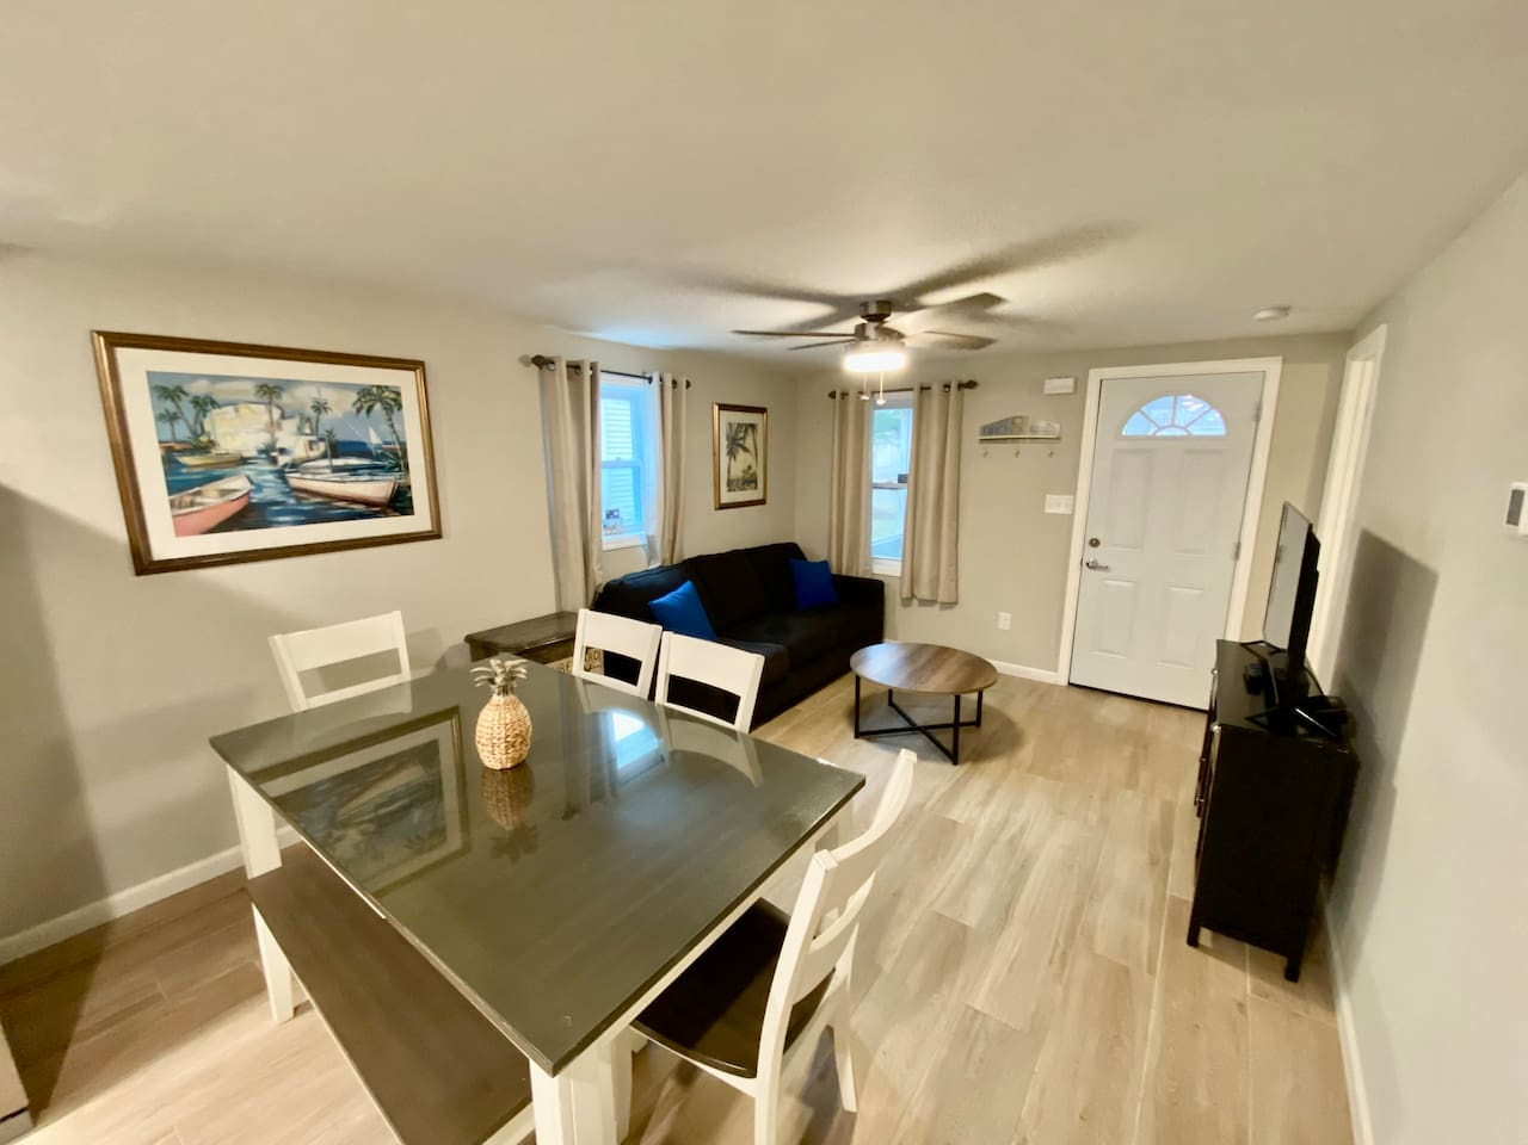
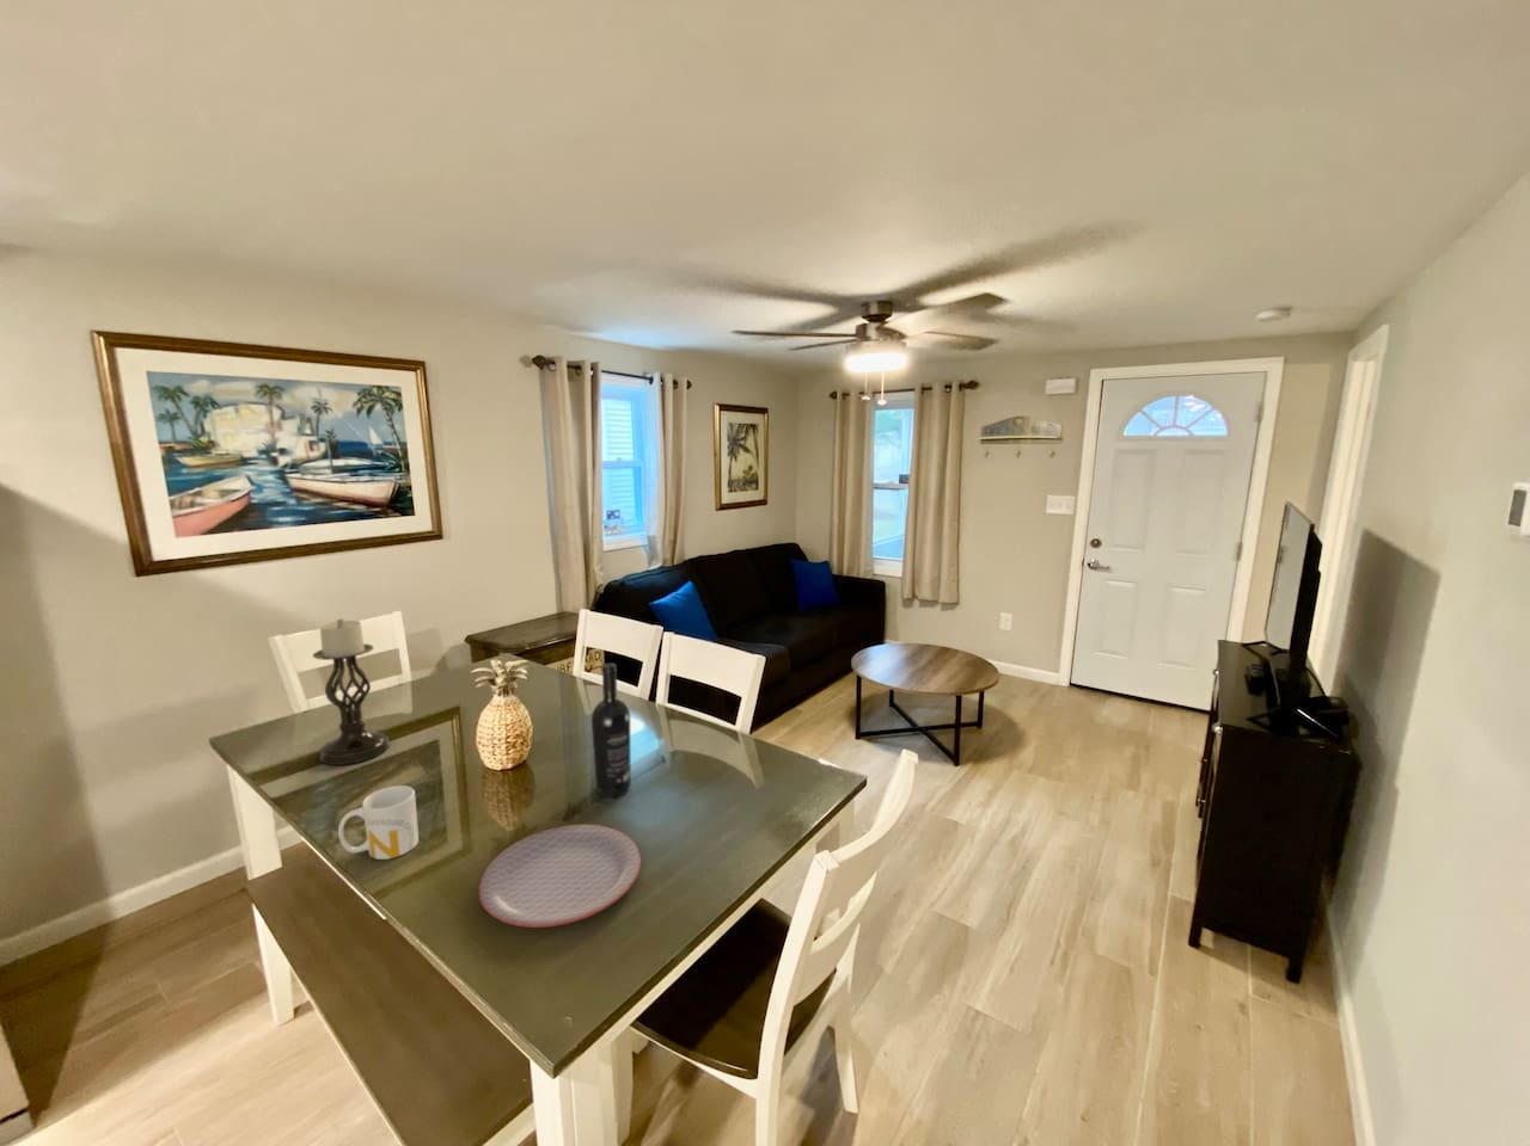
+ wine bottle [590,662,632,798]
+ mug [337,785,419,861]
+ plate [477,823,642,929]
+ candle holder [312,618,390,767]
